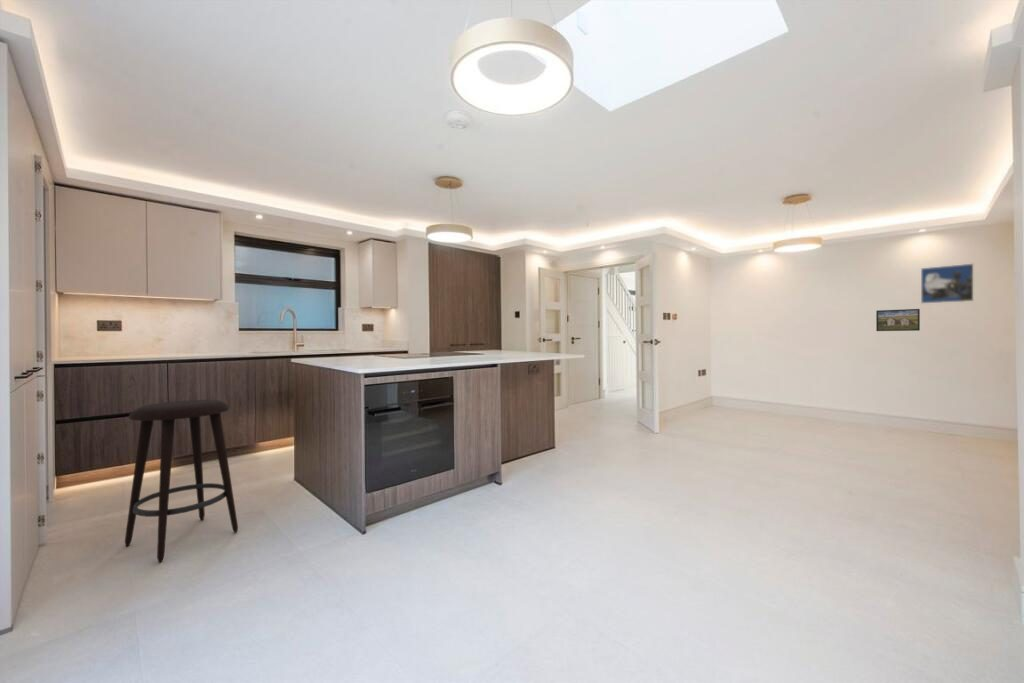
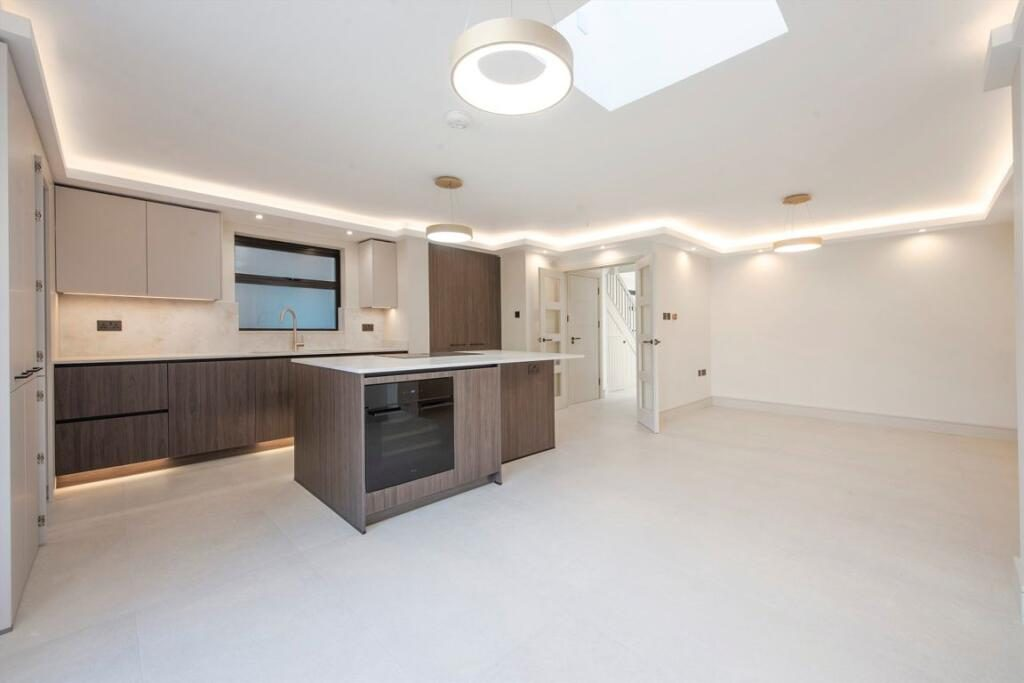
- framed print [920,263,974,304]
- stool [124,399,239,564]
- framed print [875,308,921,332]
